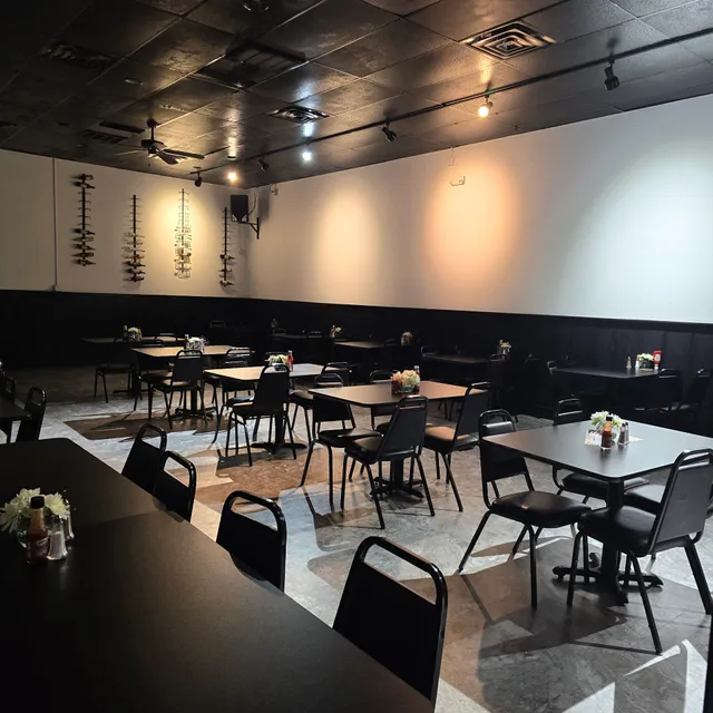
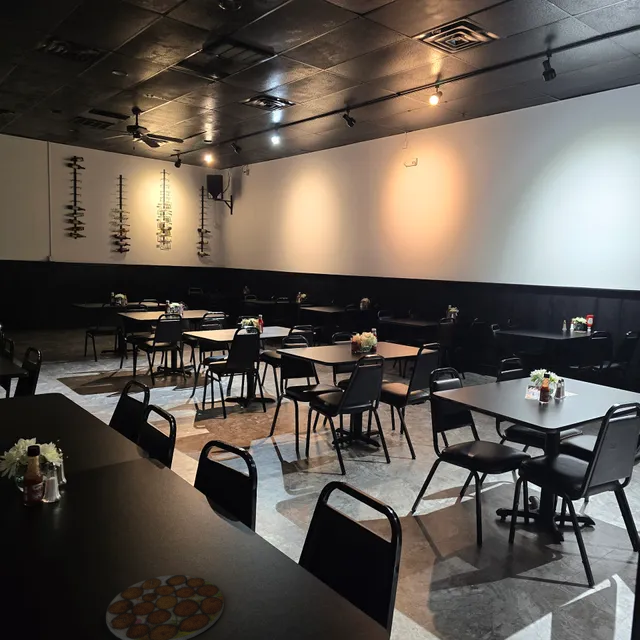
+ plate [105,574,225,640]
